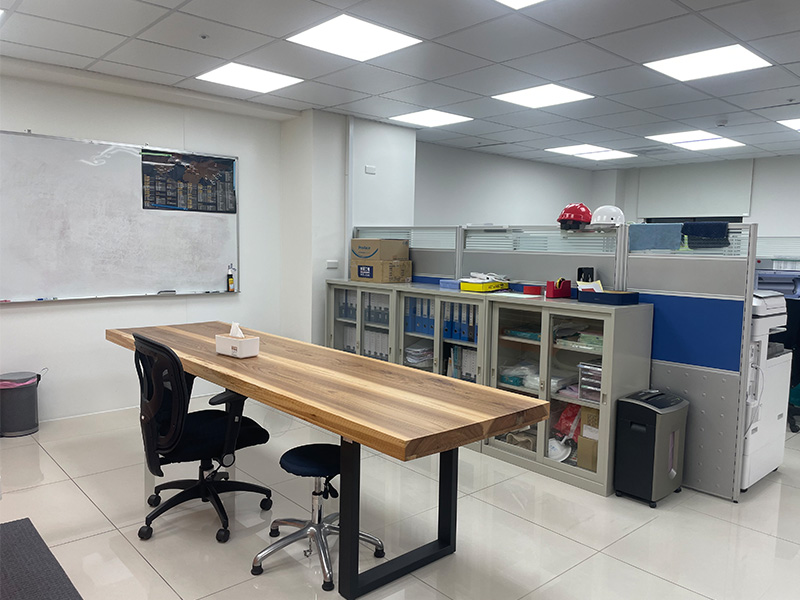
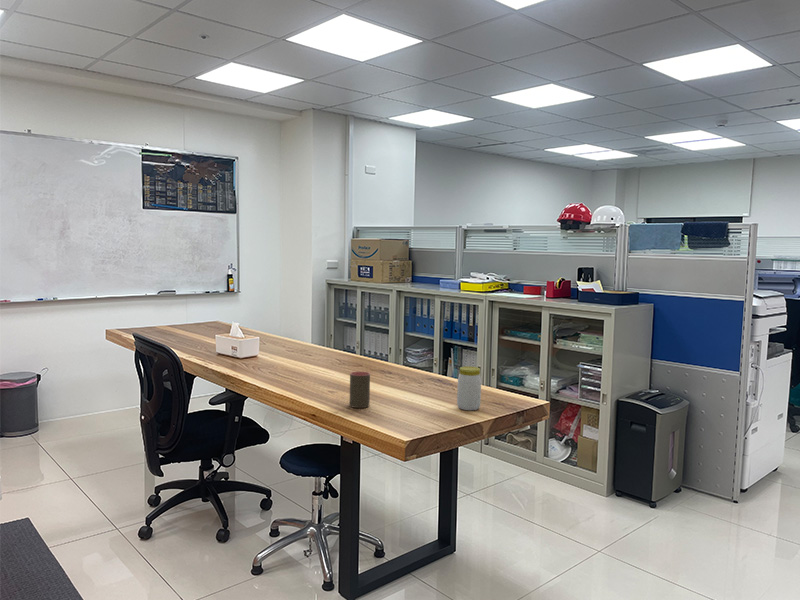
+ jar [456,365,482,411]
+ cup [349,370,371,409]
